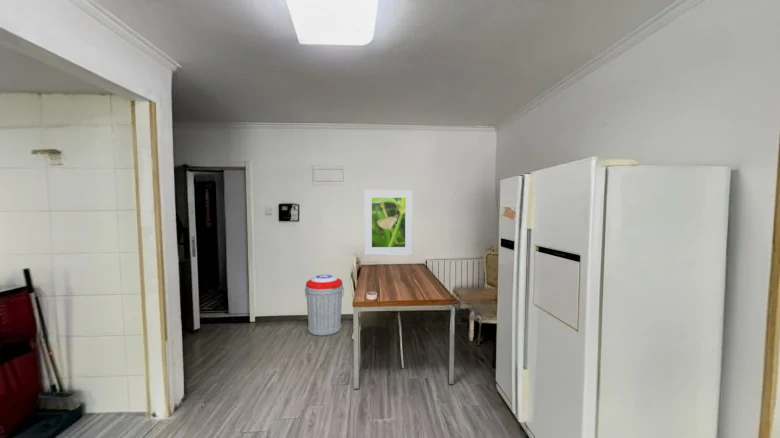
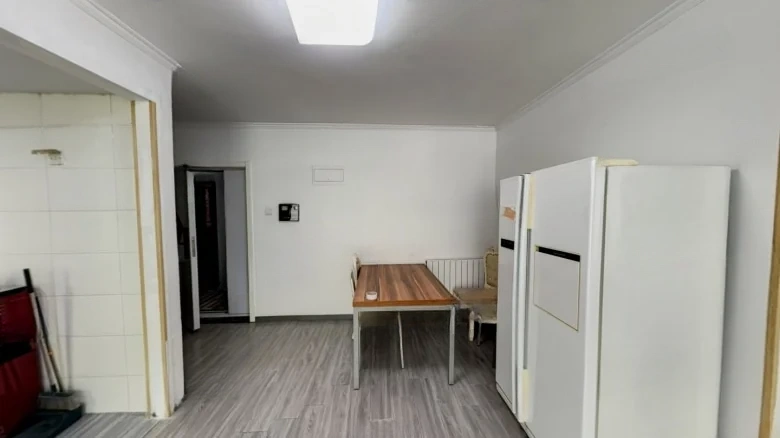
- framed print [363,189,414,256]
- trash can [304,274,345,337]
